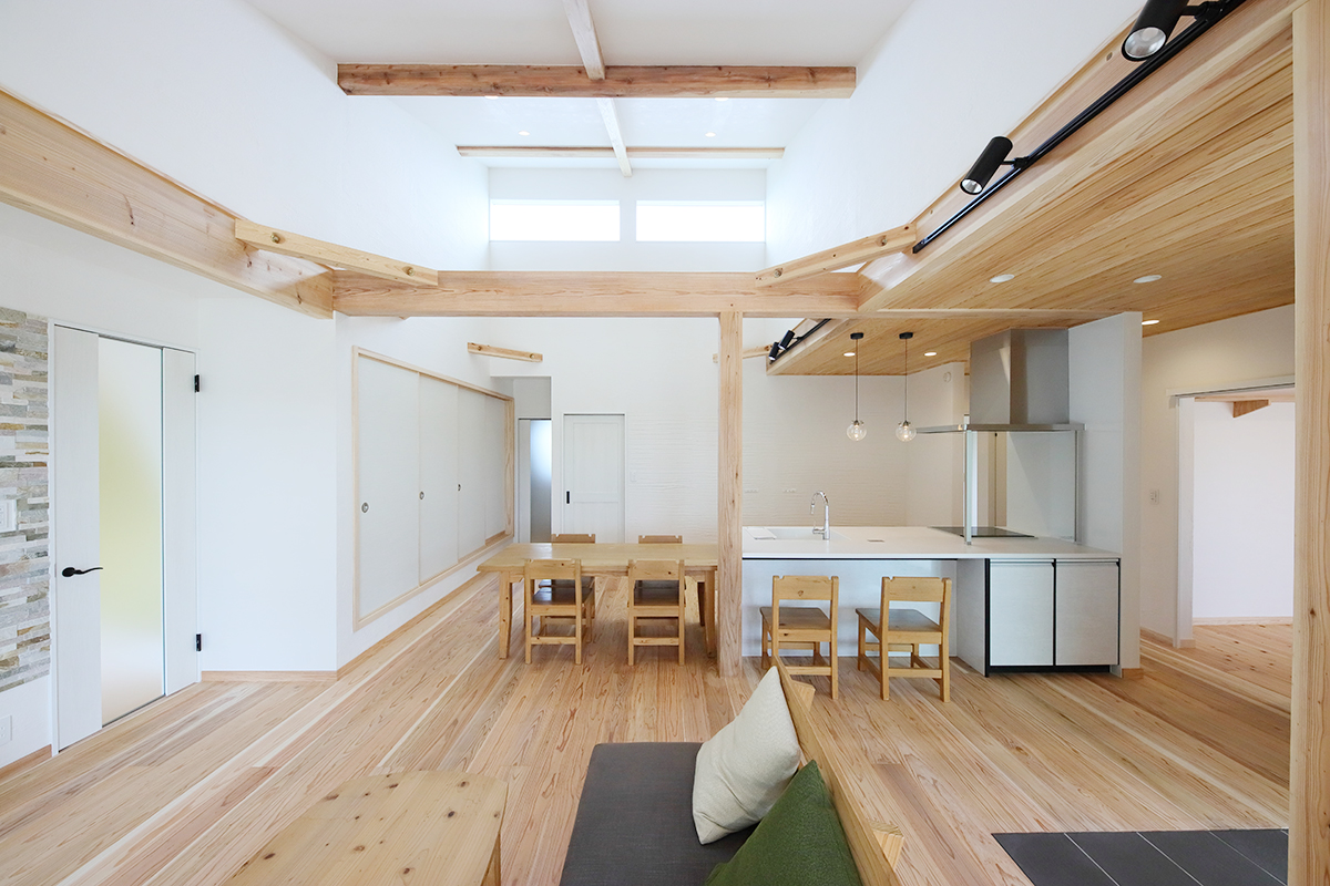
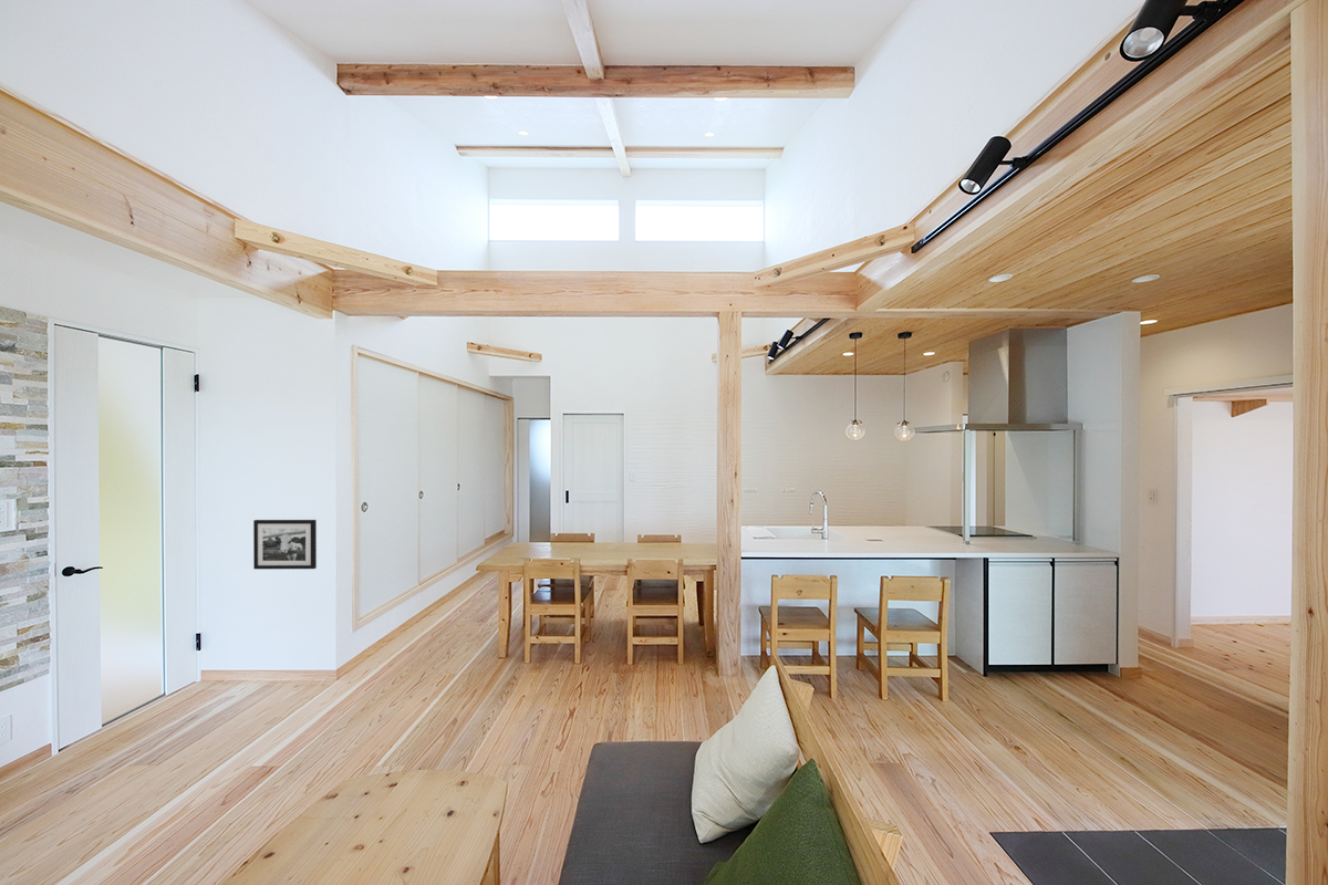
+ picture frame [252,519,318,570]
